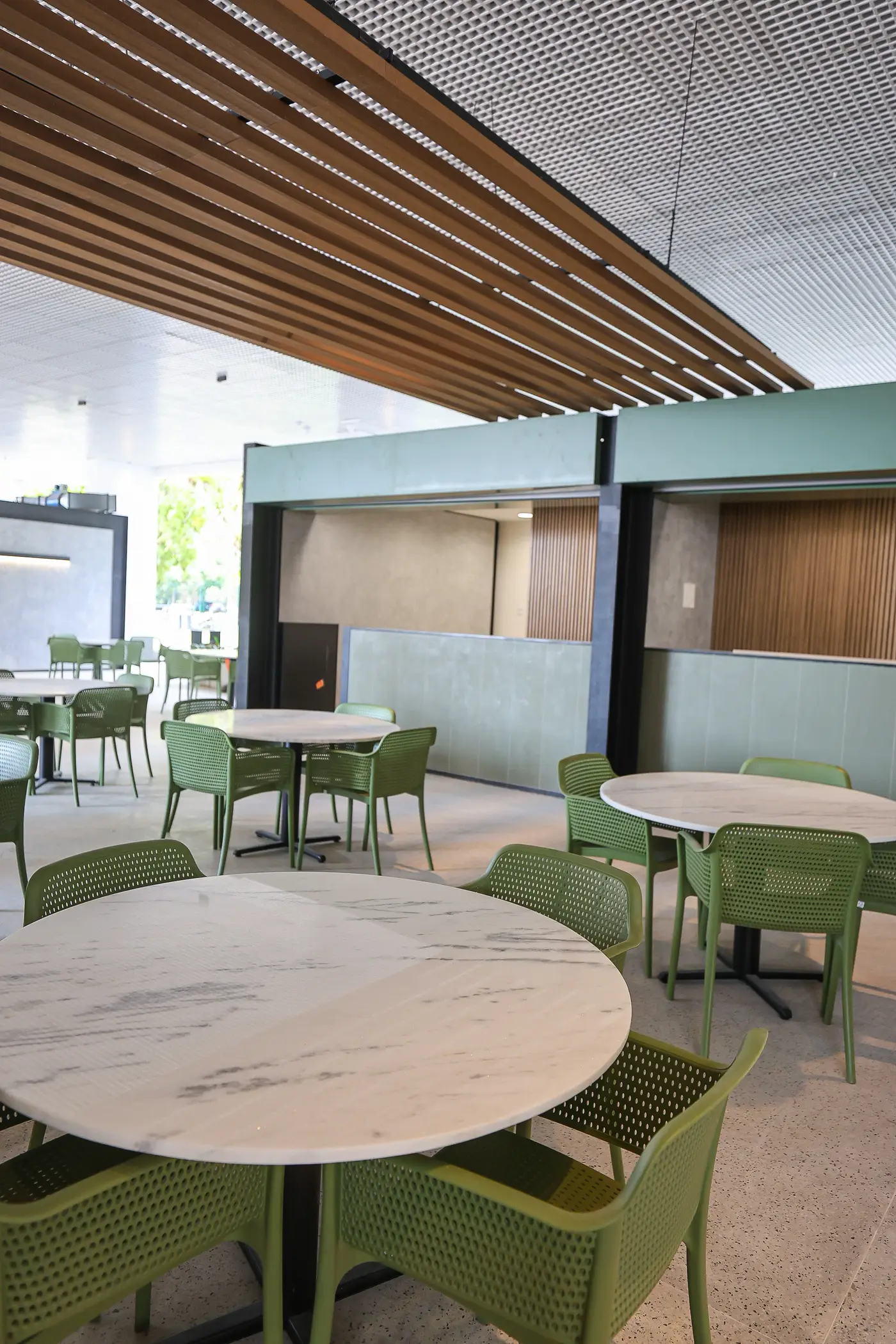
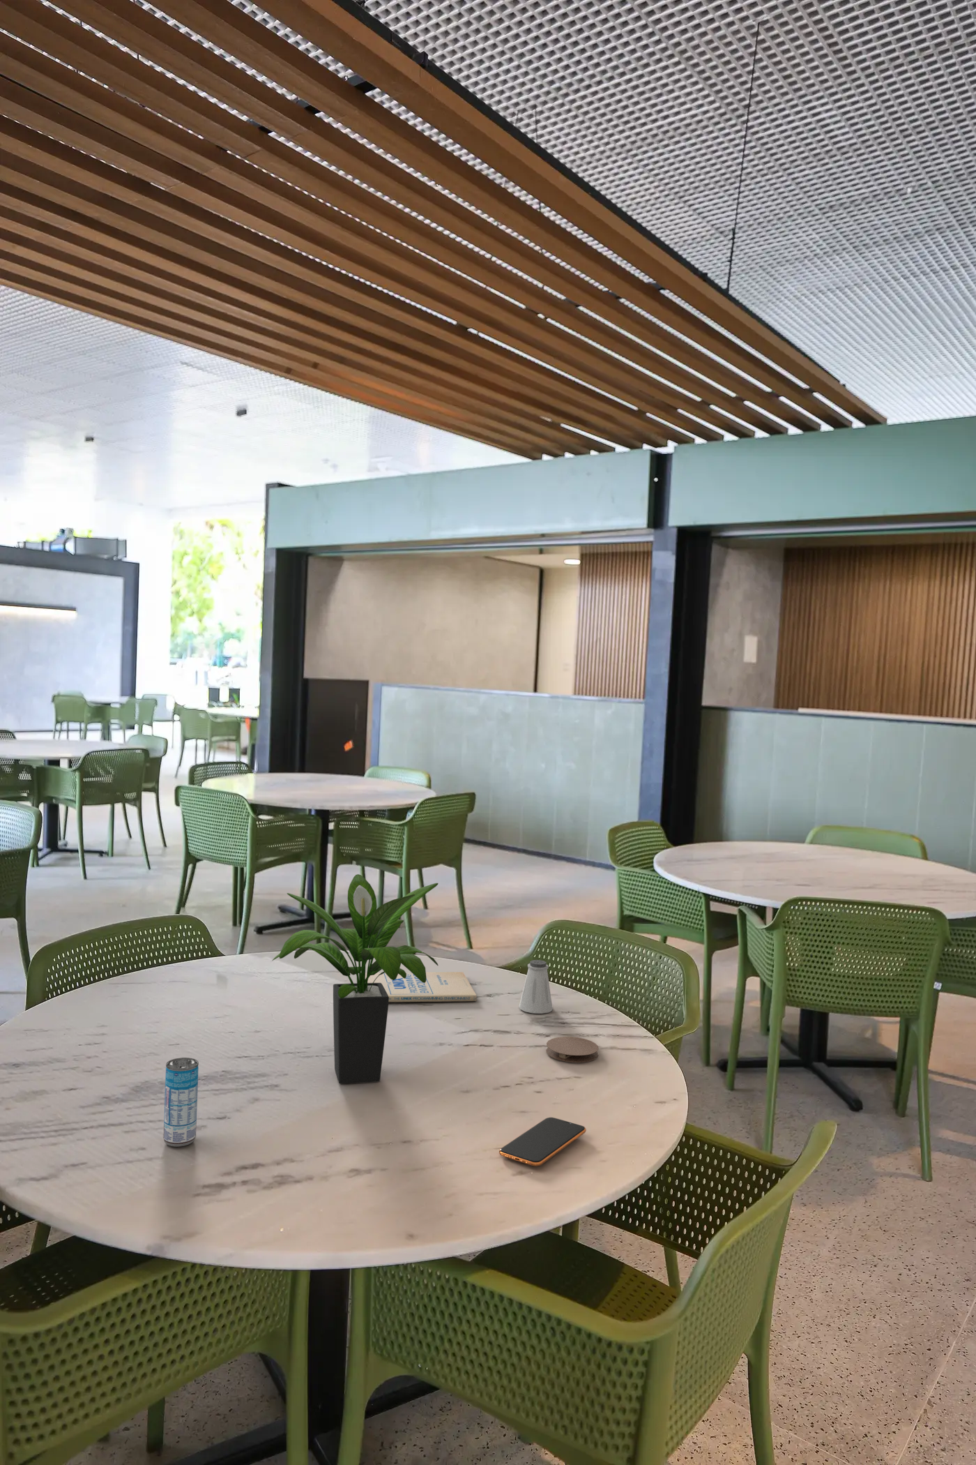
+ beverage can [163,1057,199,1148]
+ coaster [545,1036,599,1063]
+ book [365,972,477,1003]
+ smartphone [499,1117,587,1167]
+ potted plant [272,873,439,1085]
+ saltshaker [518,959,553,1015]
